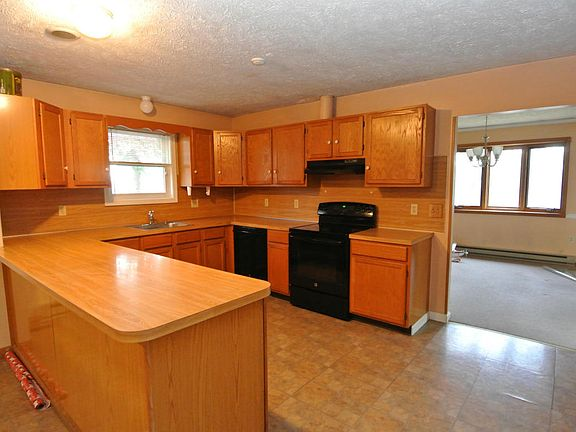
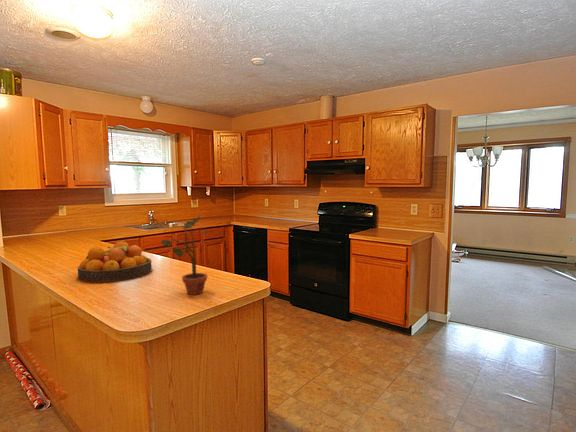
+ fruit bowl [77,240,153,283]
+ potted plant [160,216,209,296]
